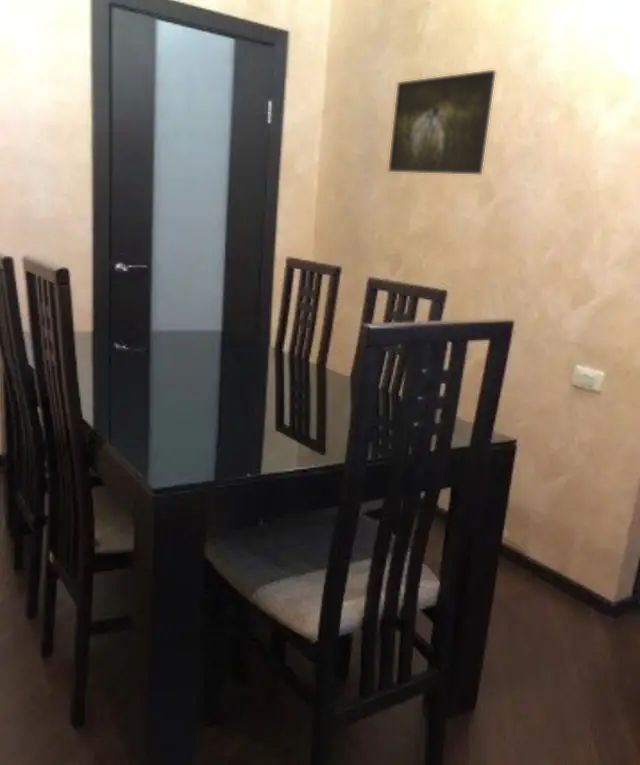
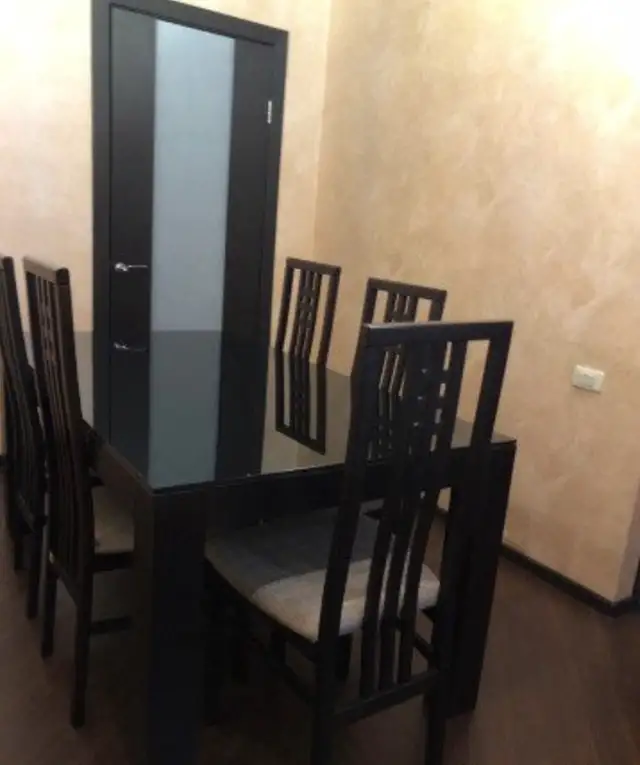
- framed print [387,69,497,175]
